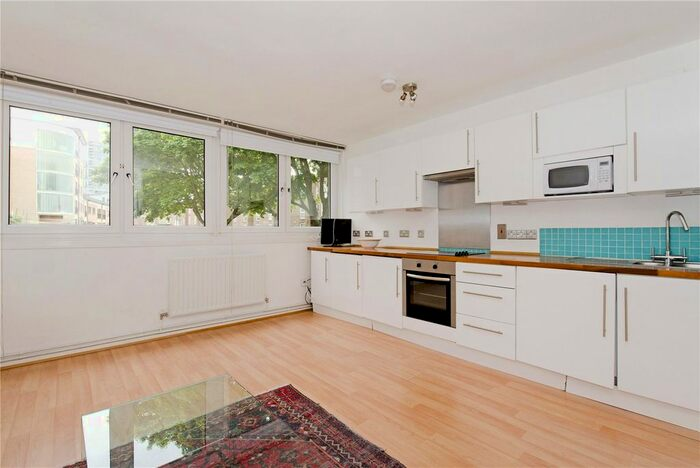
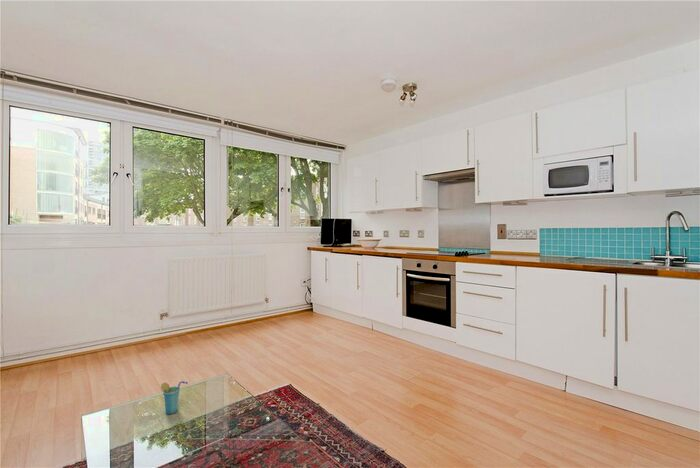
+ cup [160,380,189,415]
